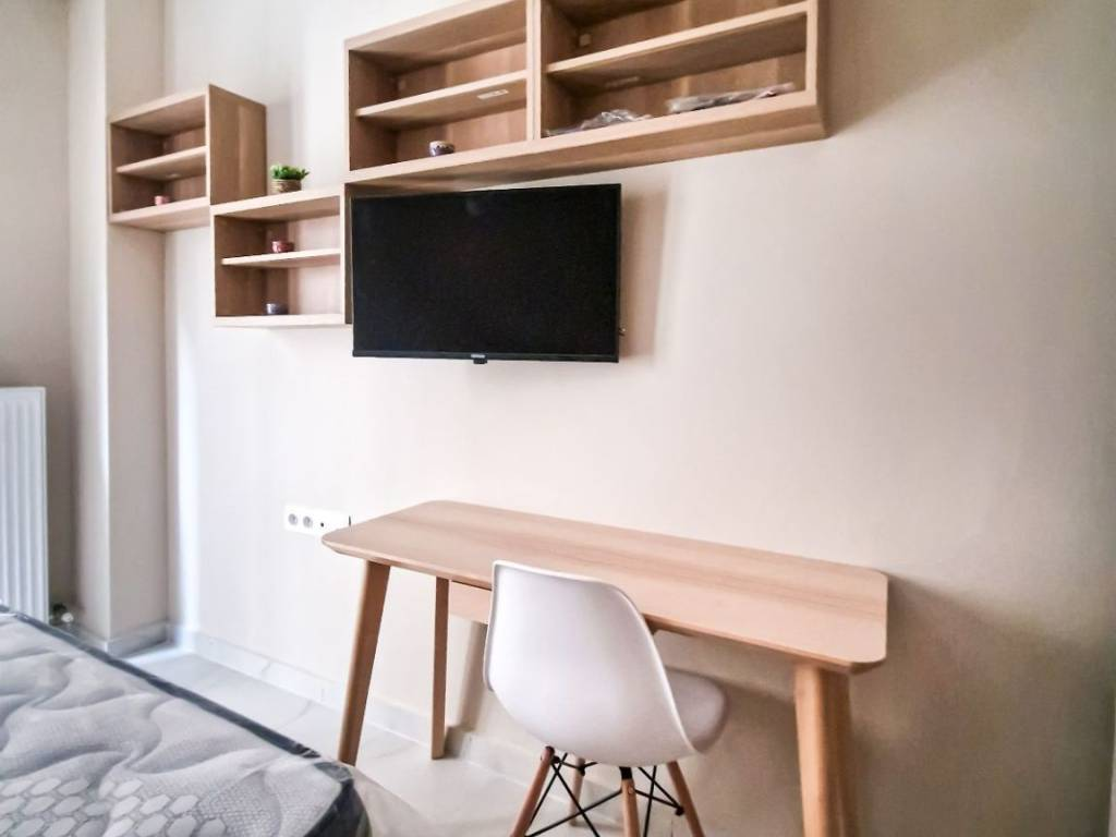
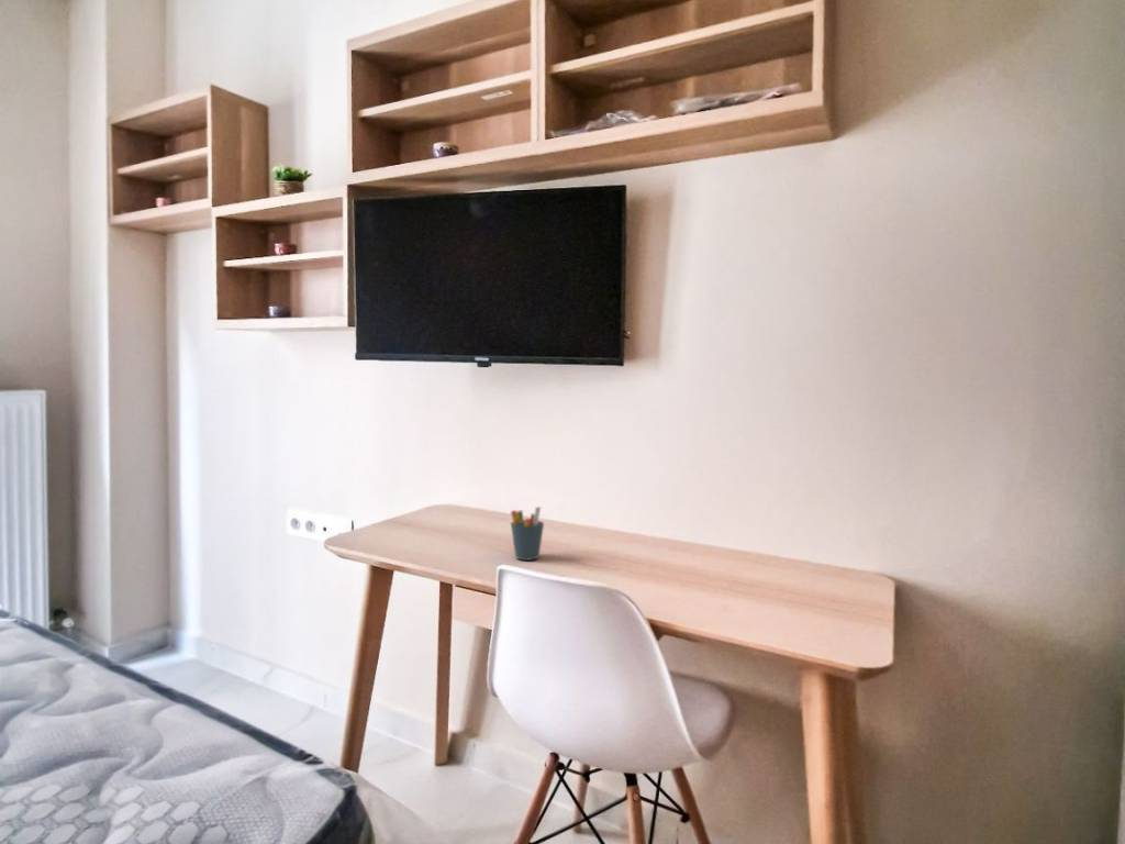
+ pen holder [510,506,545,562]
